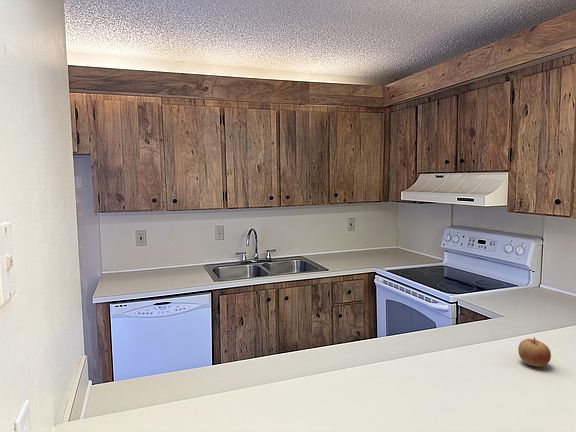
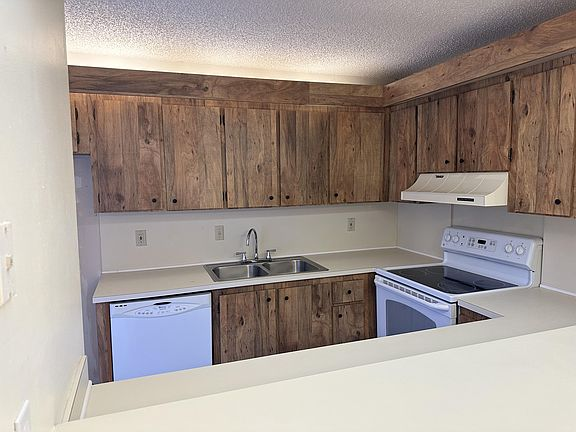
- apple [517,337,552,368]
